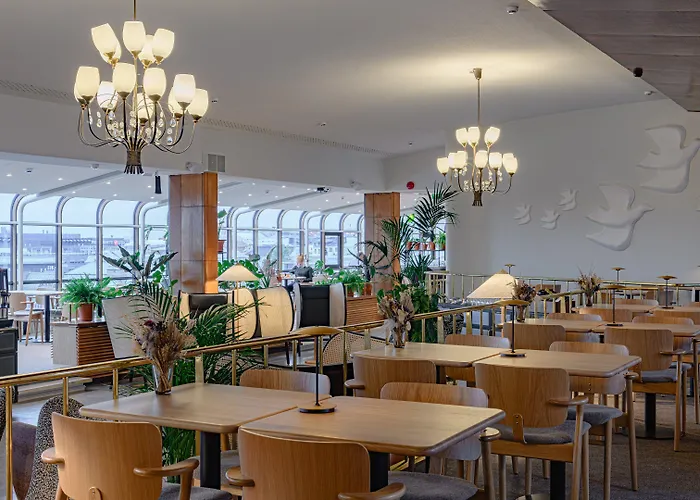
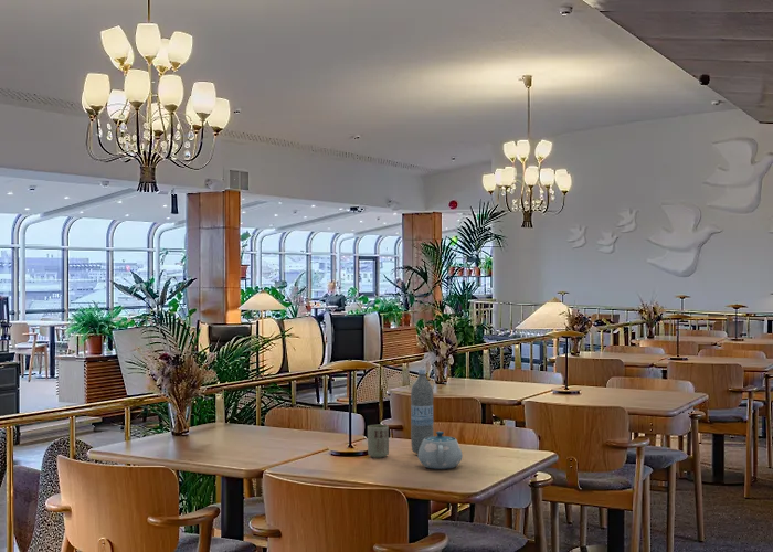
+ cup [367,424,390,459]
+ water bottle [410,369,435,455]
+ chinaware [416,431,464,470]
